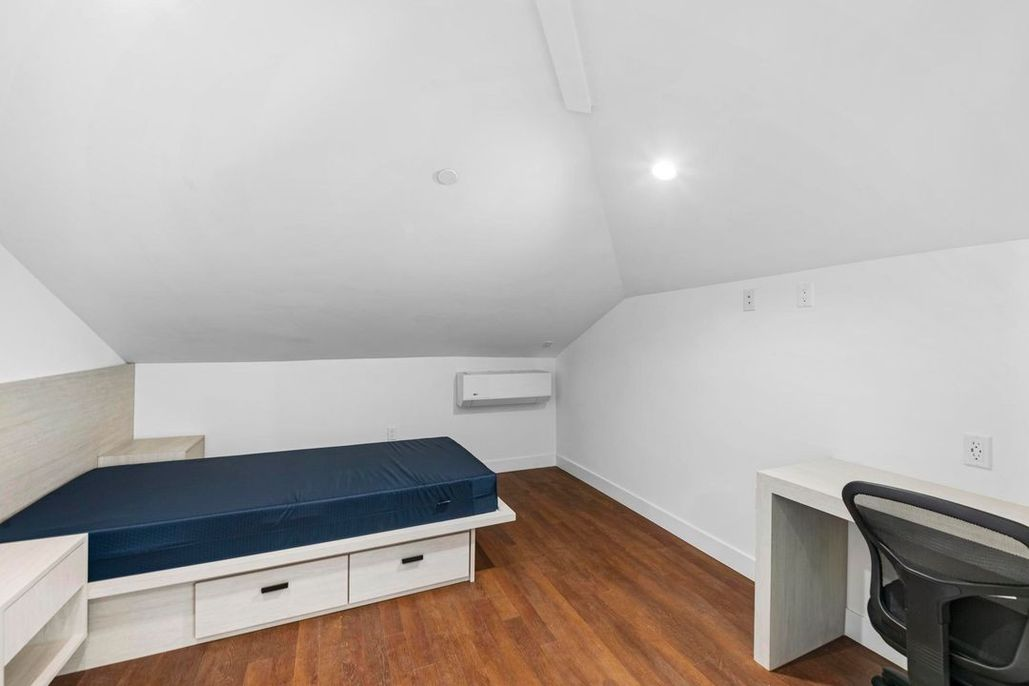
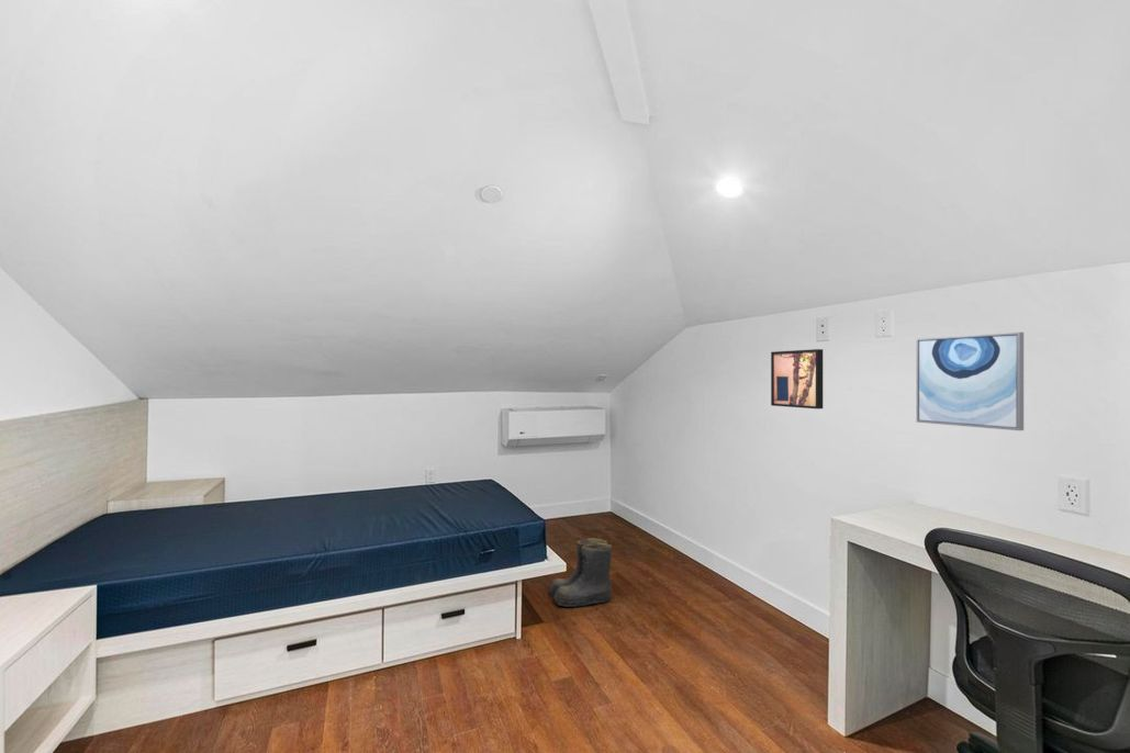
+ boots [548,537,613,608]
+ wall art [916,331,1025,431]
+ wall art [770,348,824,411]
